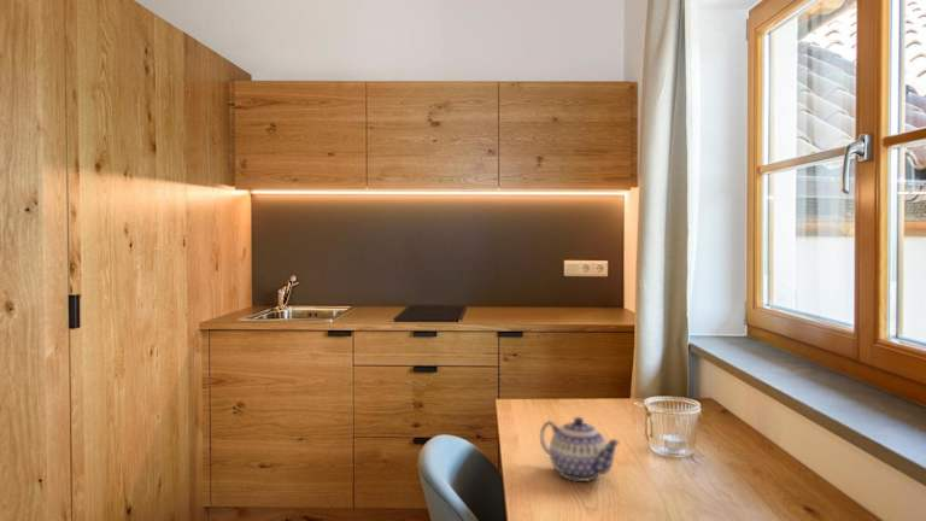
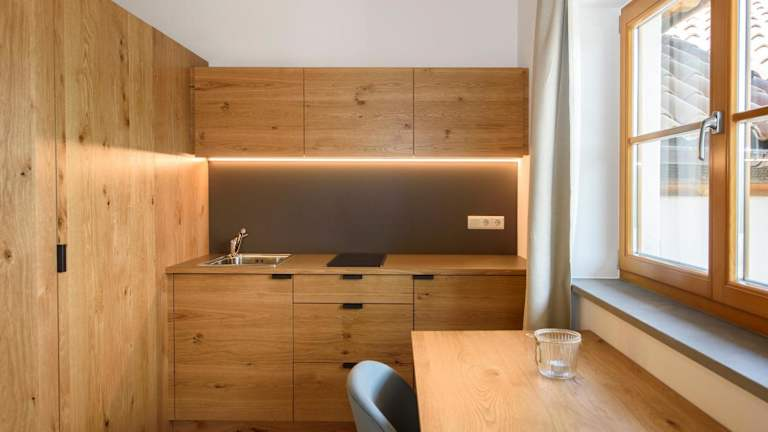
- teapot [539,416,621,482]
